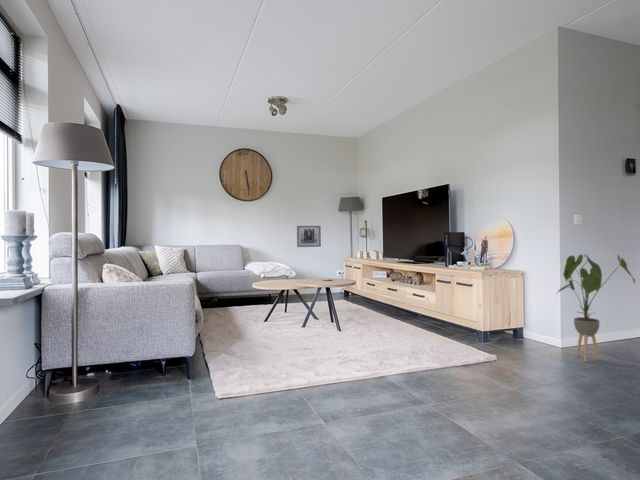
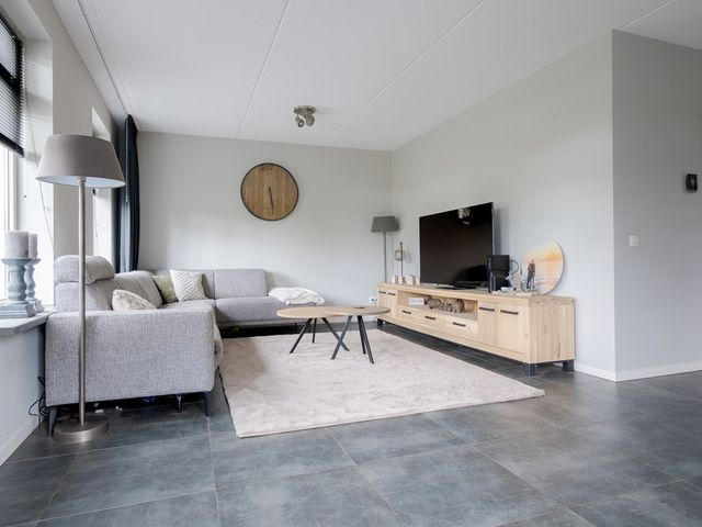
- wall art [296,225,322,248]
- house plant [556,253,636,363]
